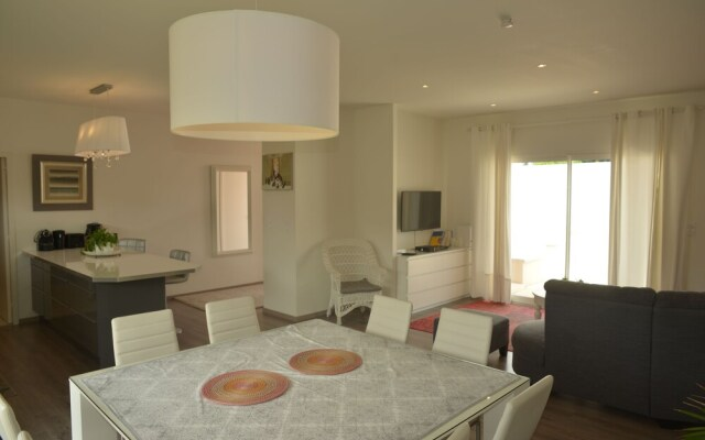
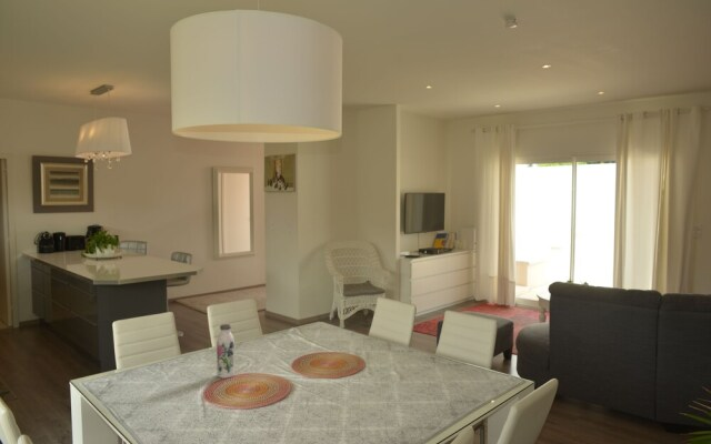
+ water bottle [216,323,236,380]
